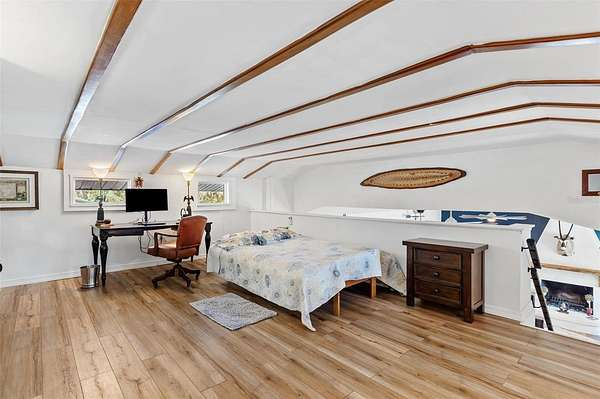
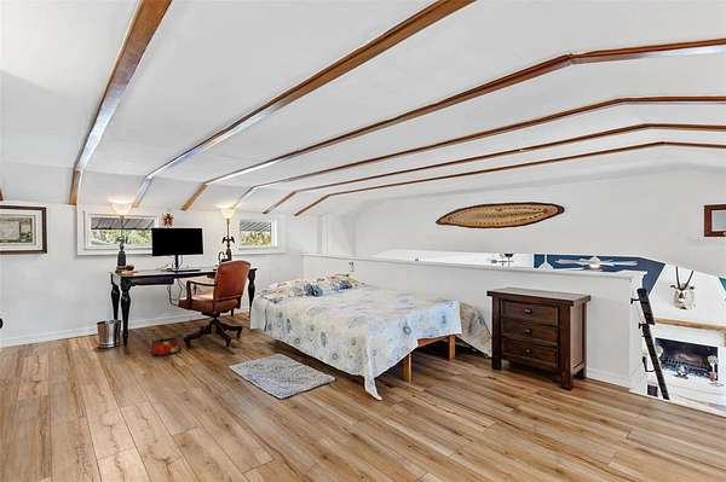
+ bag [150,336,183,358]
